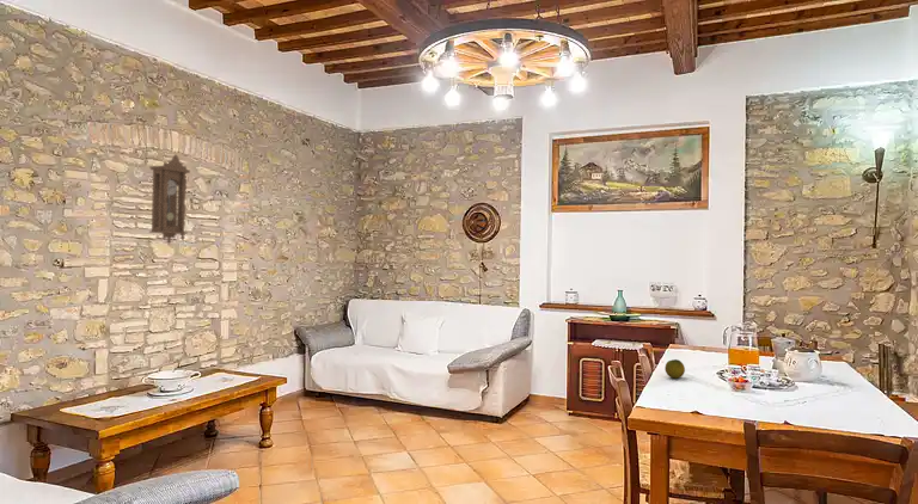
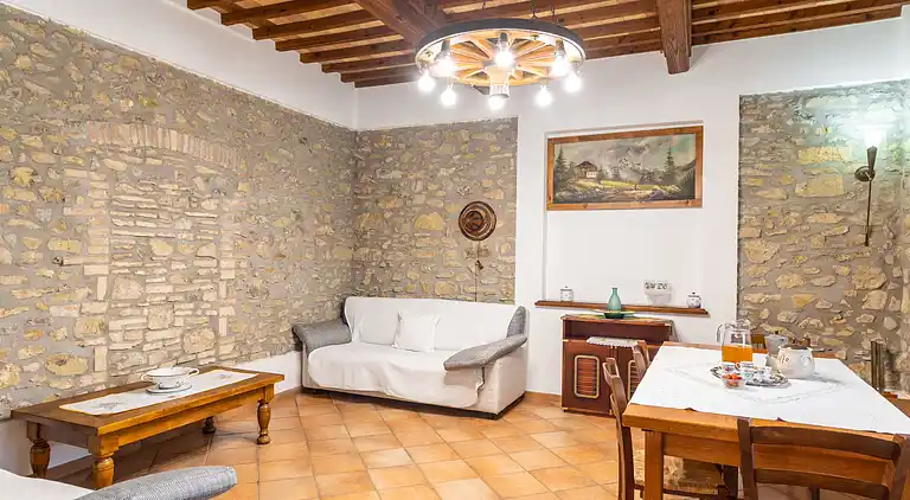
- fruit [663,358,686,380]
- pendulum clock [148,153,191,245]
